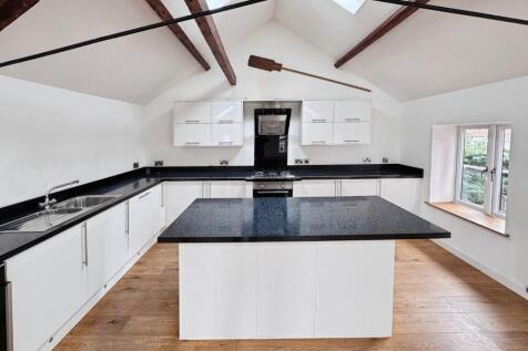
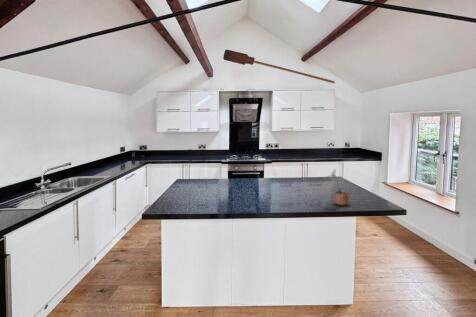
+ potted plant [322,169,350,206]
